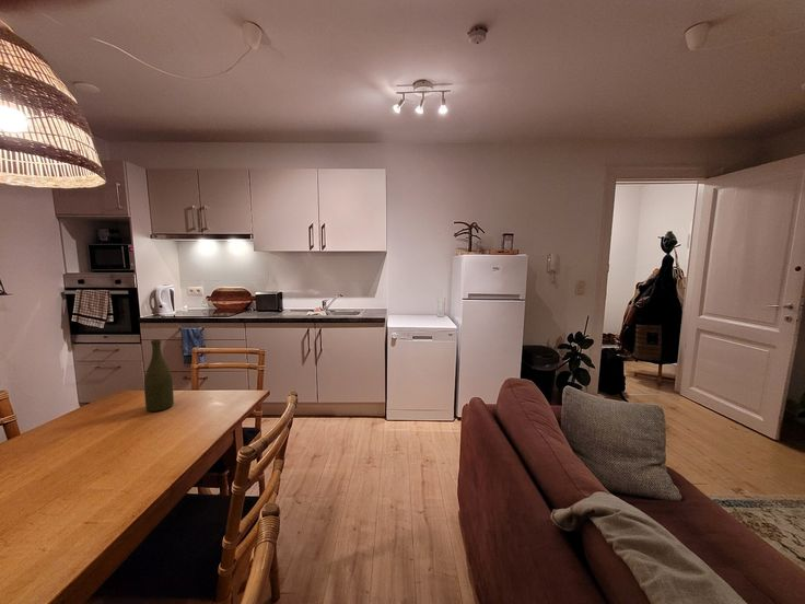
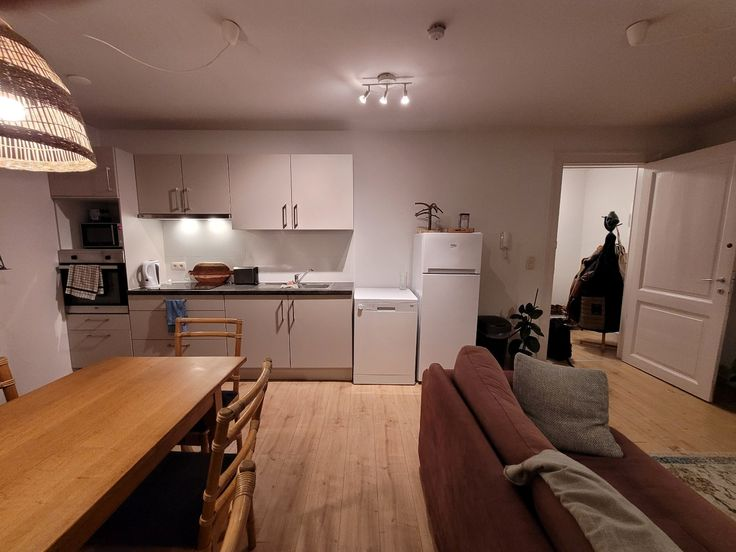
- bottle [143,339,175,413]
